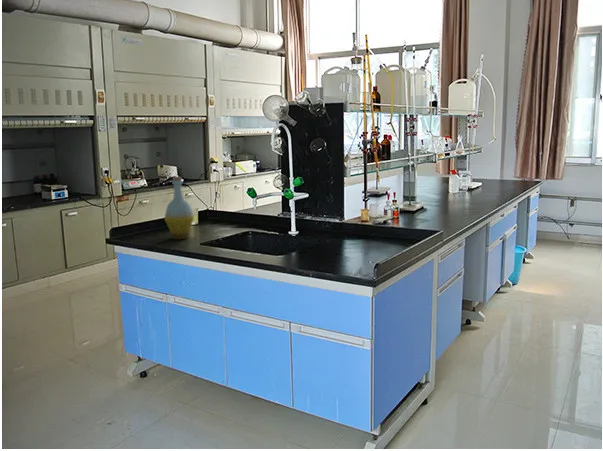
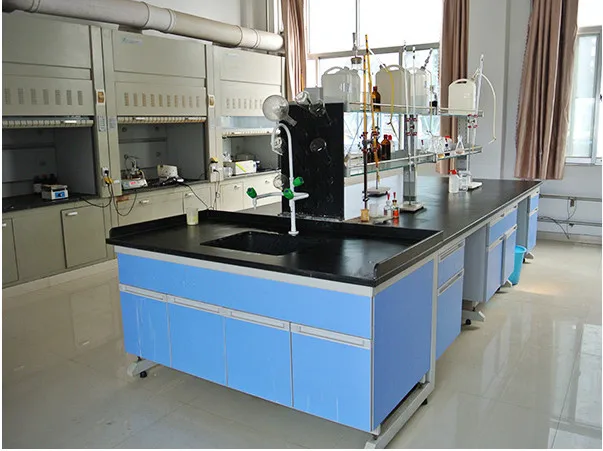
- bottle [163,176,195,240]
